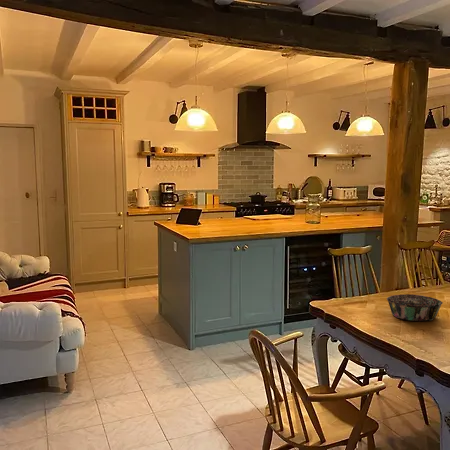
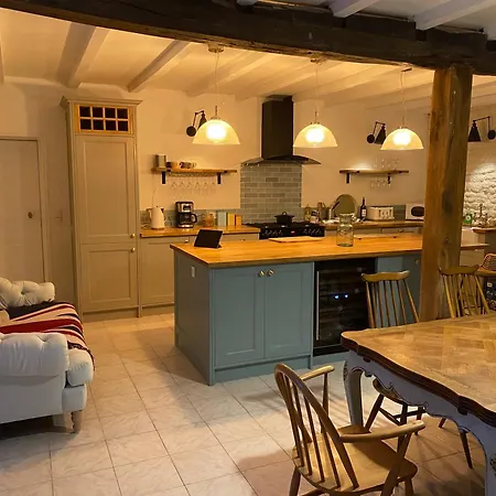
- decorative bowl [386,293,444,322]
